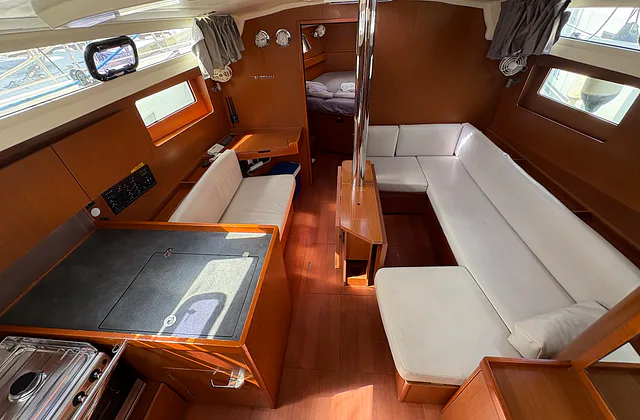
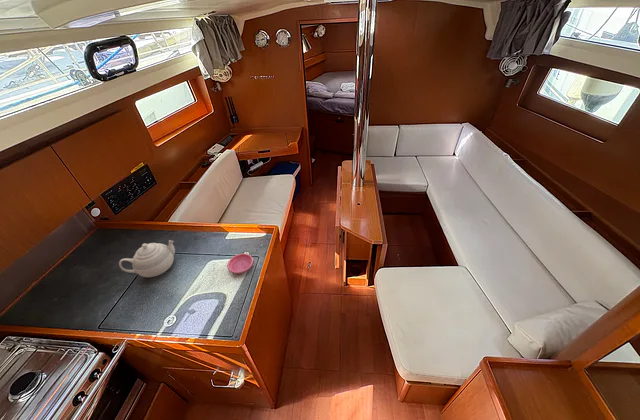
+ saucer [226,253,254,275]
+ teapot [118,239,176,278]
